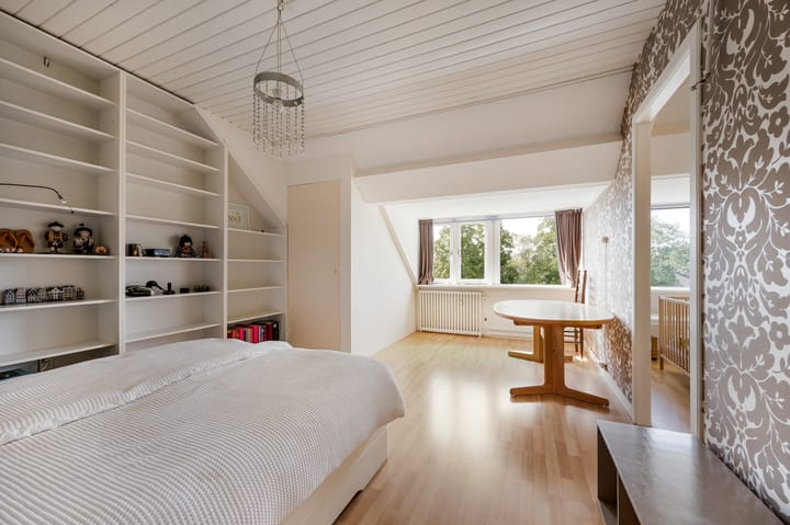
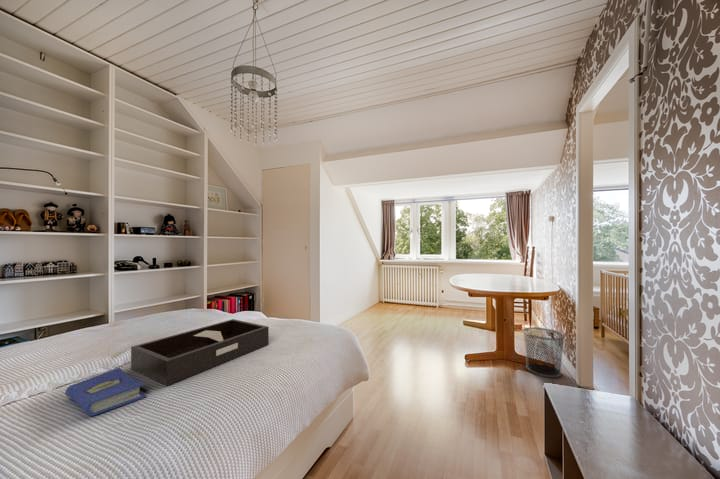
+ tray [130,318,270,387]
+ waste bin [522,326,566,378]
+ hardcover book [64,367,147,417]
